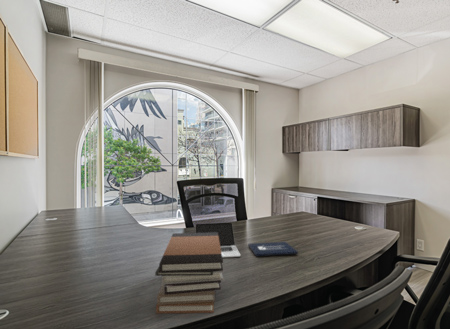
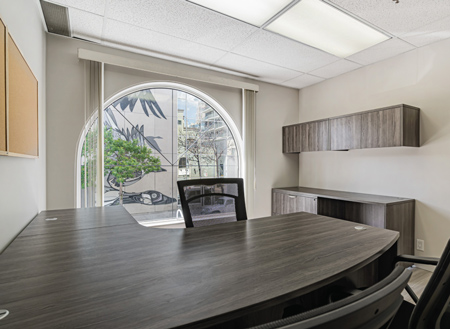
- laptop [195,221,299,259]
- book stack [154,232,224,315]
